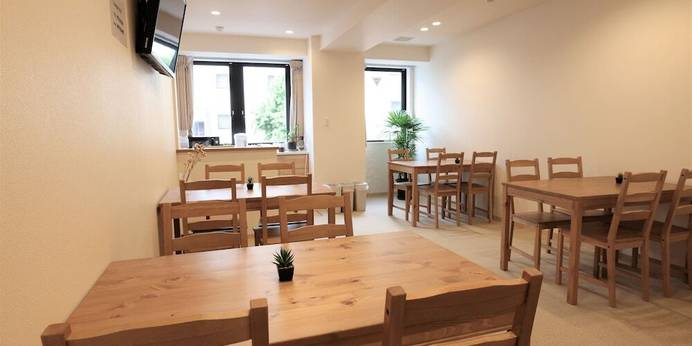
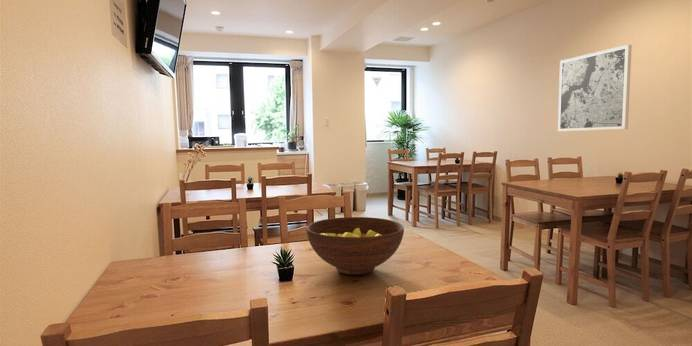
+ wall art [557,44,633,132]
+ fruit bowl [306,216,405,276]
